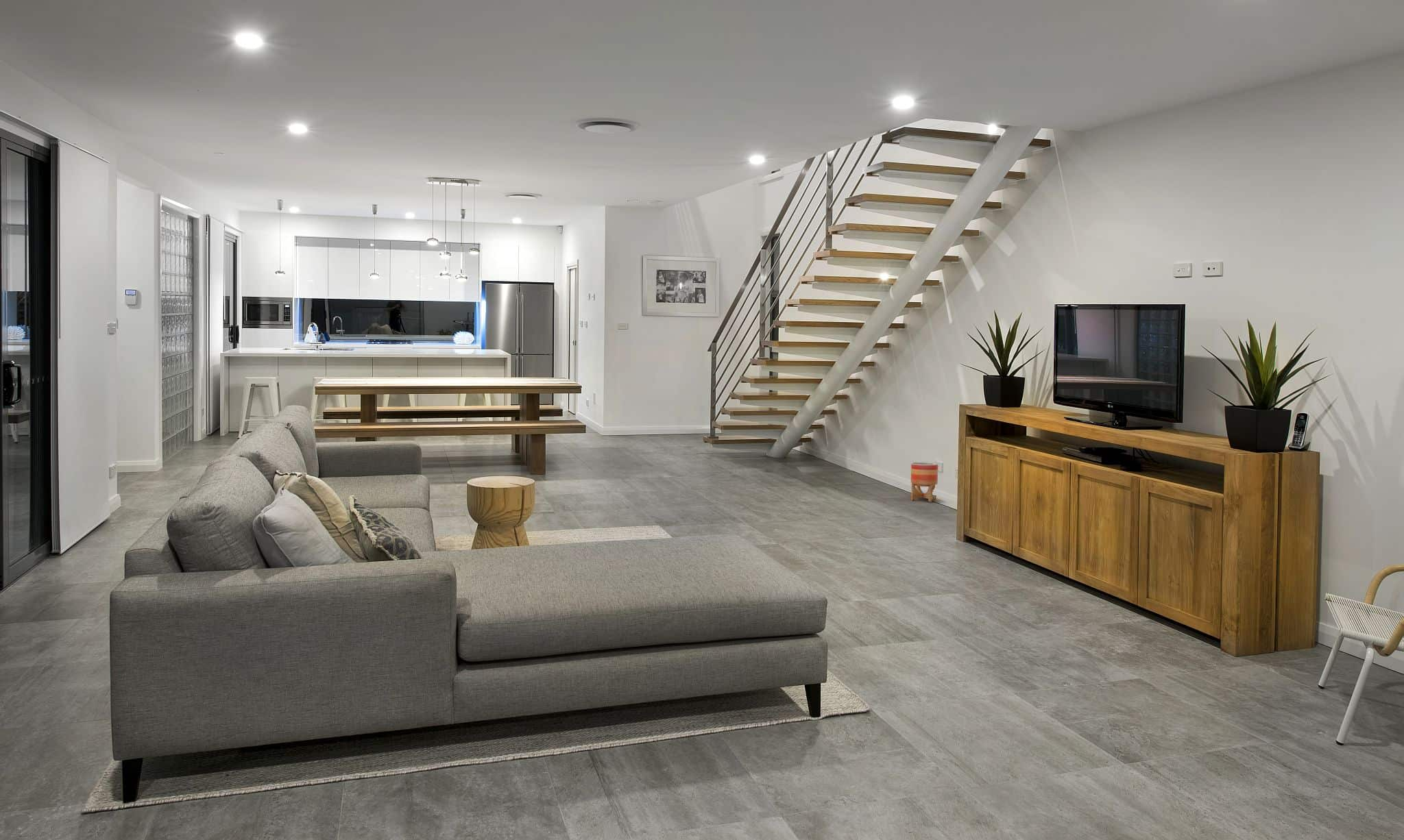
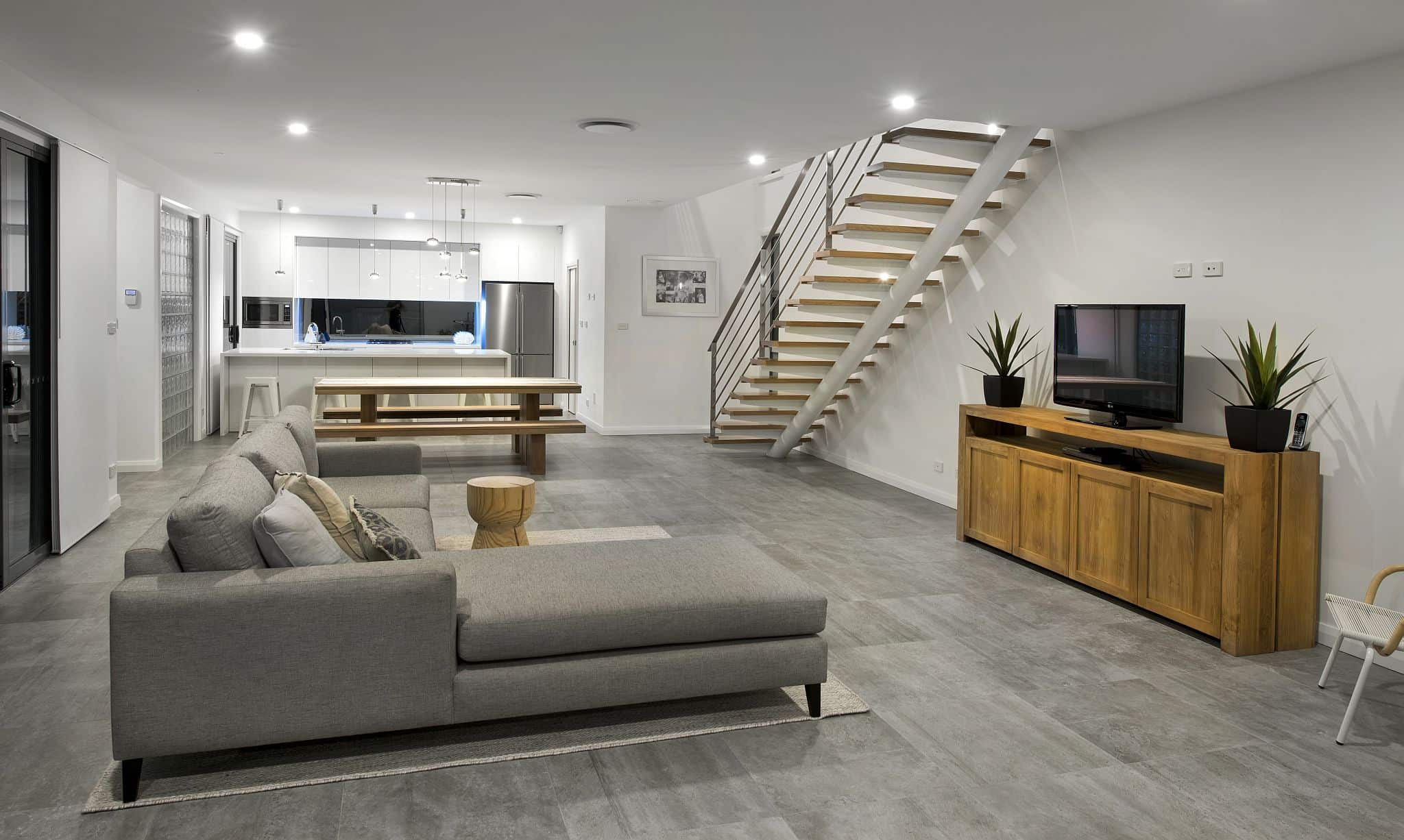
- planter [910,462,939,502]
